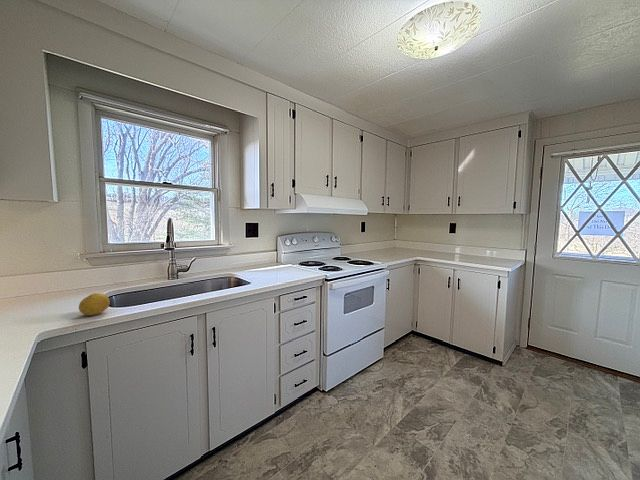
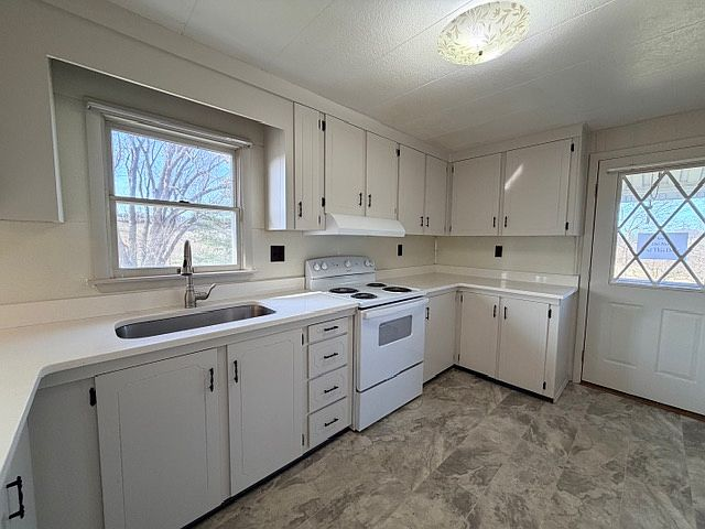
- fruit [78,292,111,316]
